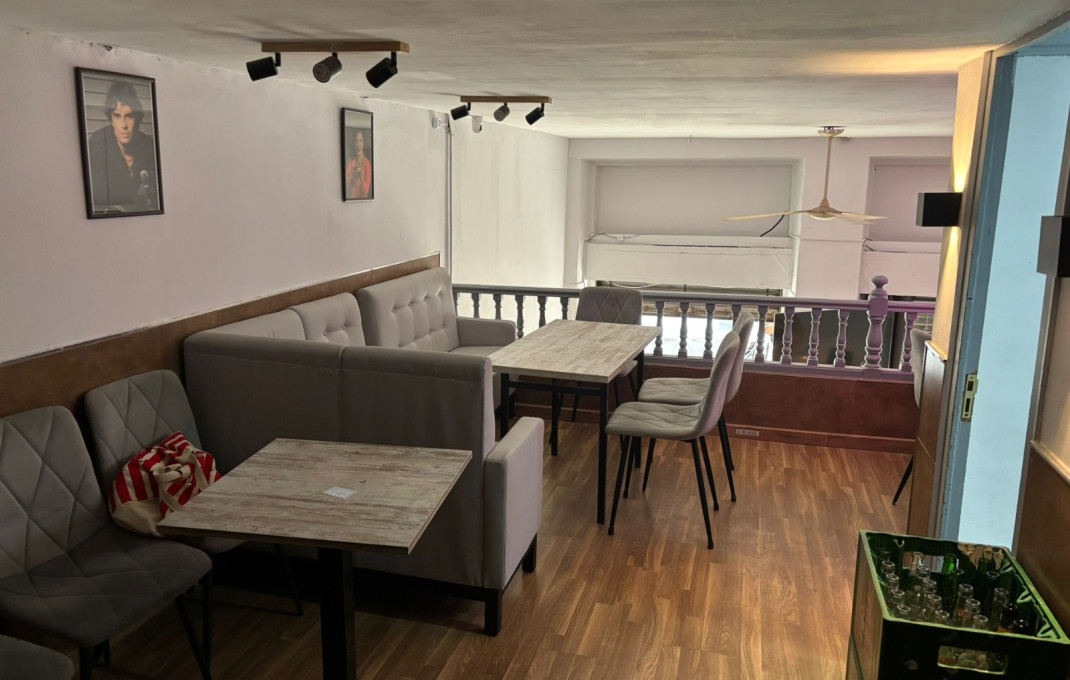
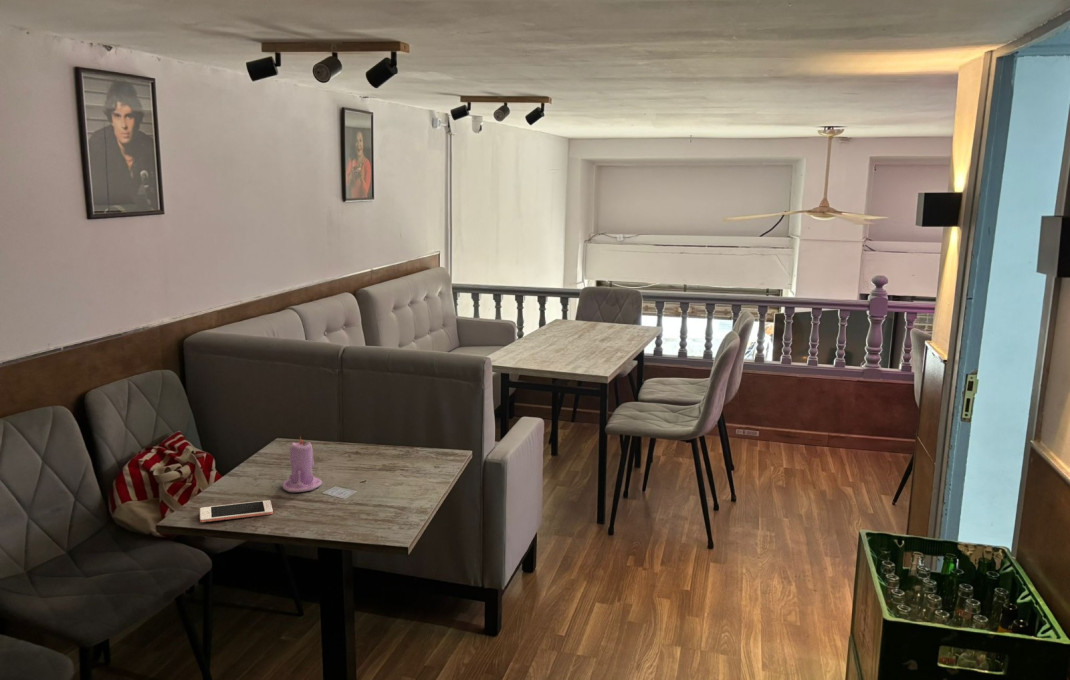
+ cell phone [199,499,274,523]
+ candle [281,435,323,493]
